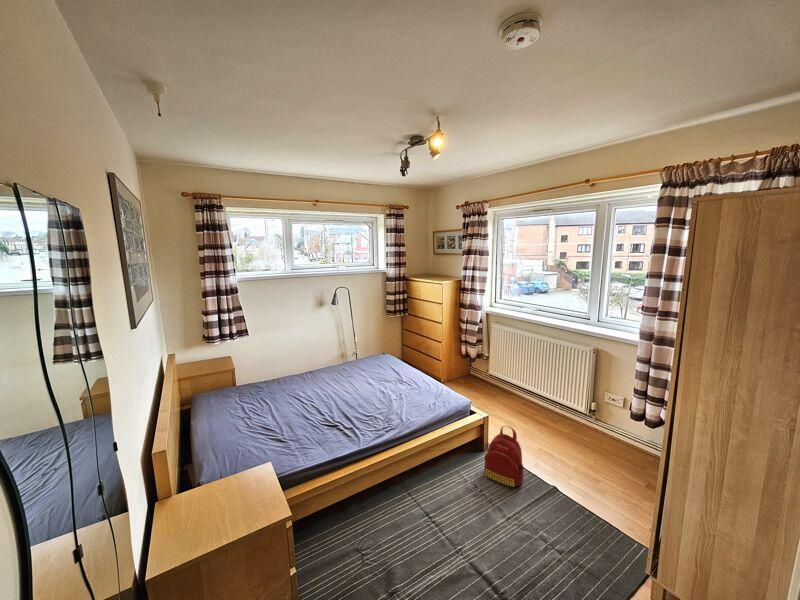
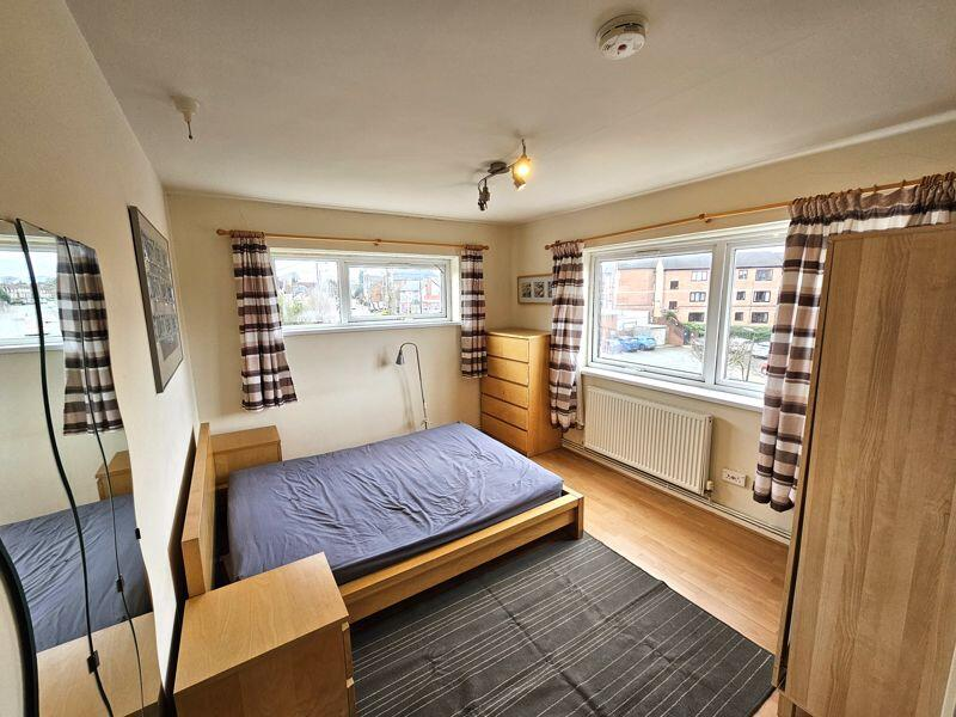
- backpack [483,425,524,488]
